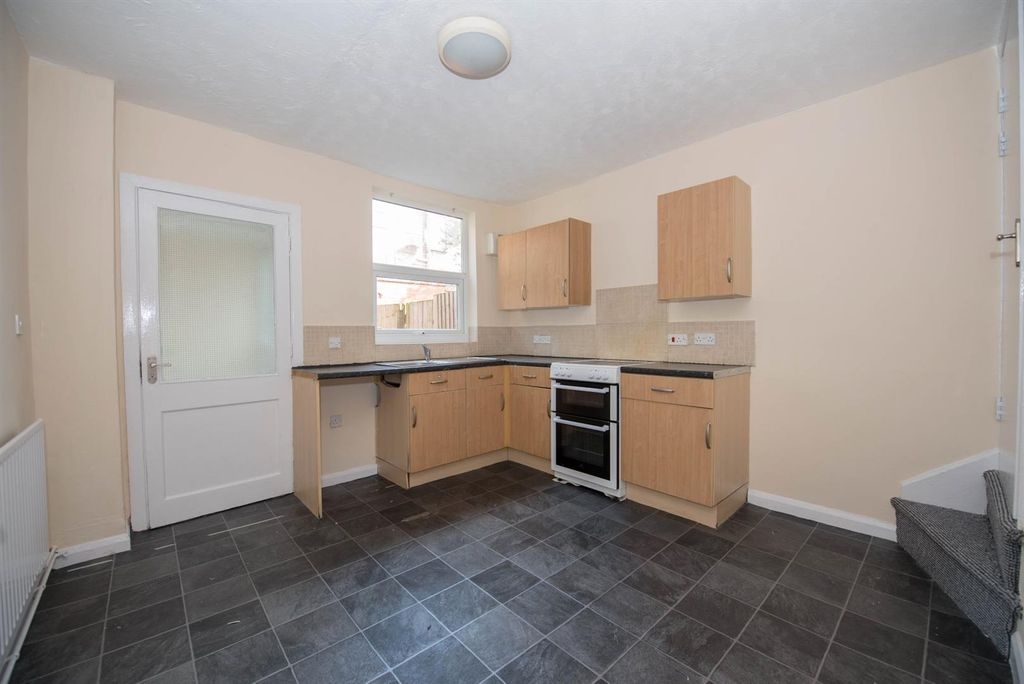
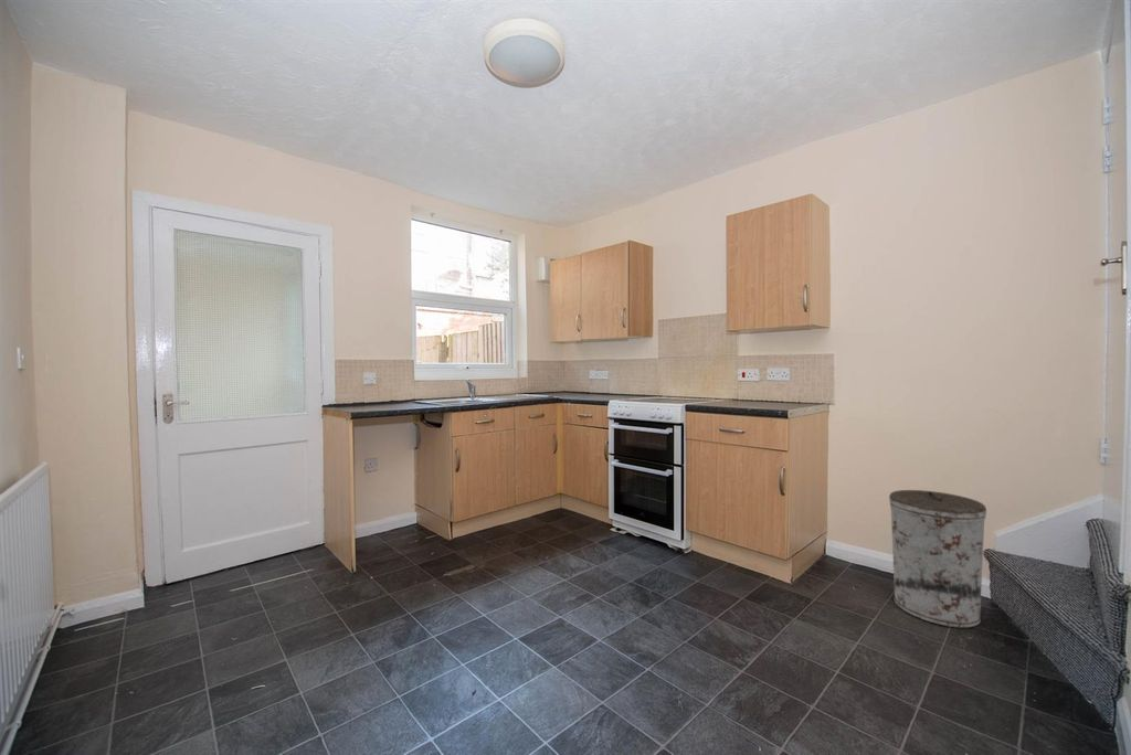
+ trash can [888,489,987,629]
